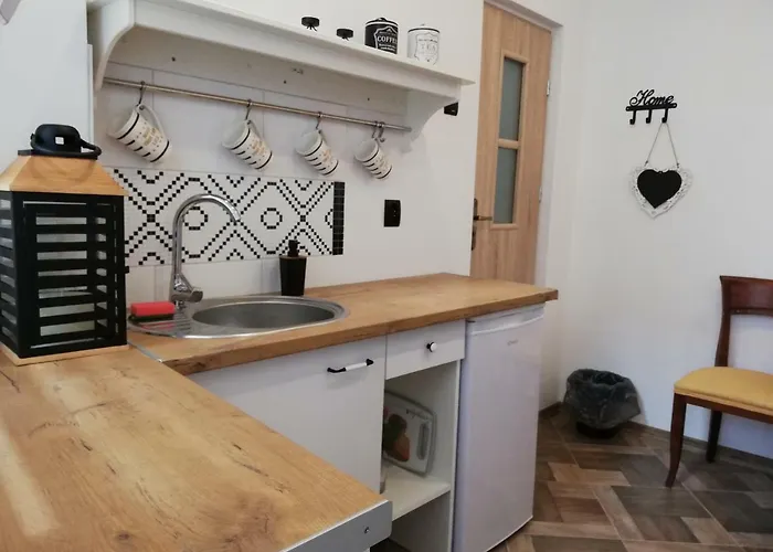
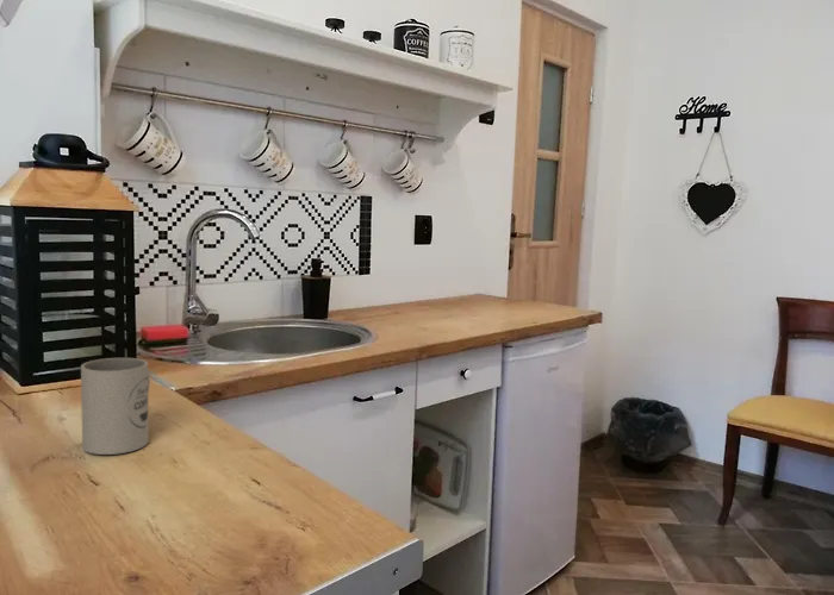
+ mug [80,357,151,456]
